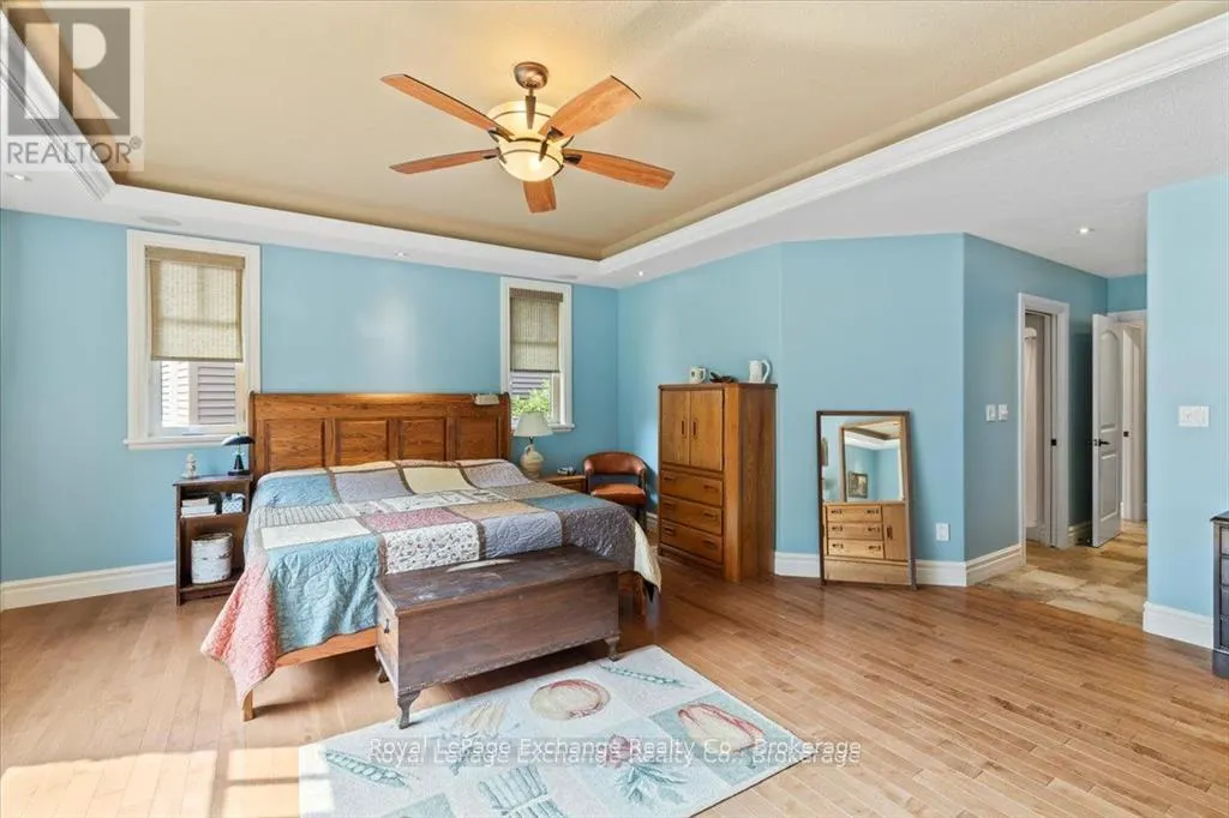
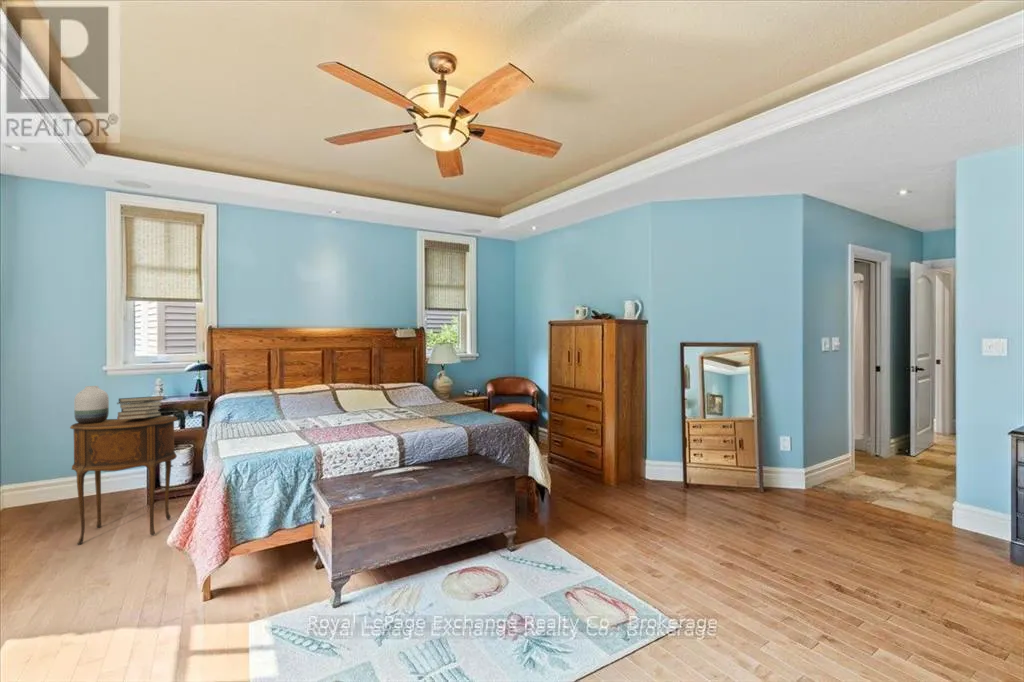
+ side table [69,415,178,546]
+ book stack [116,395,165,420]
+ vase [73,385,110,423]
